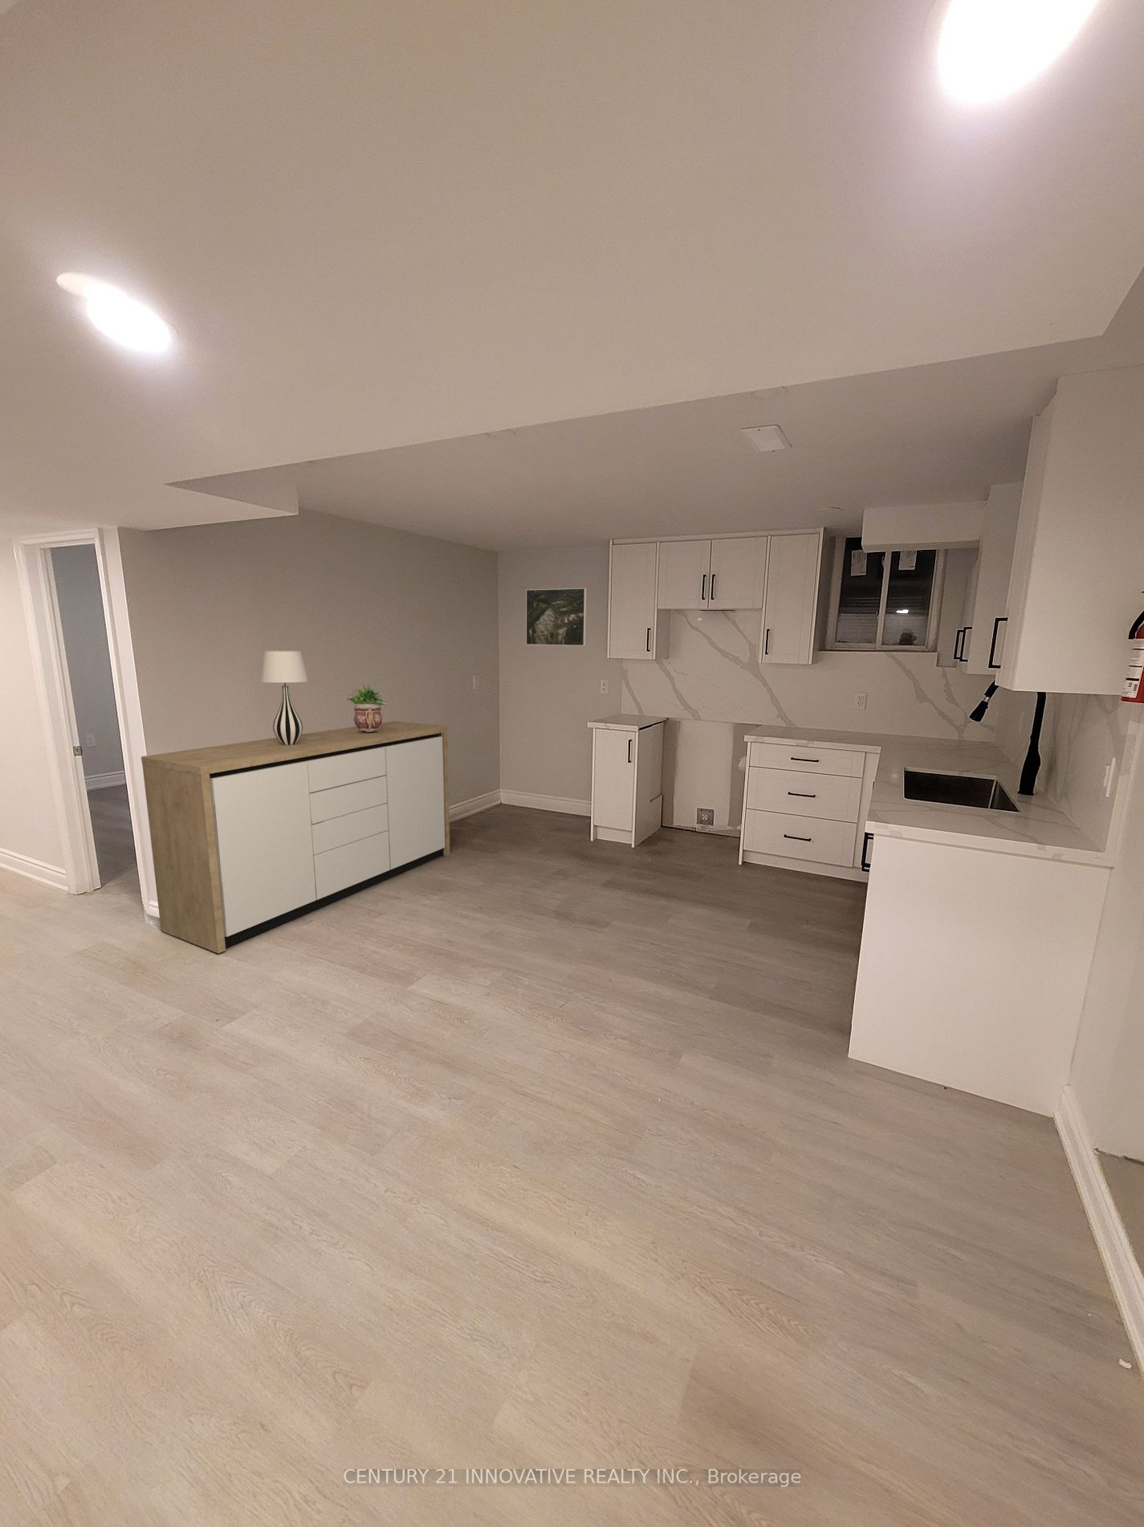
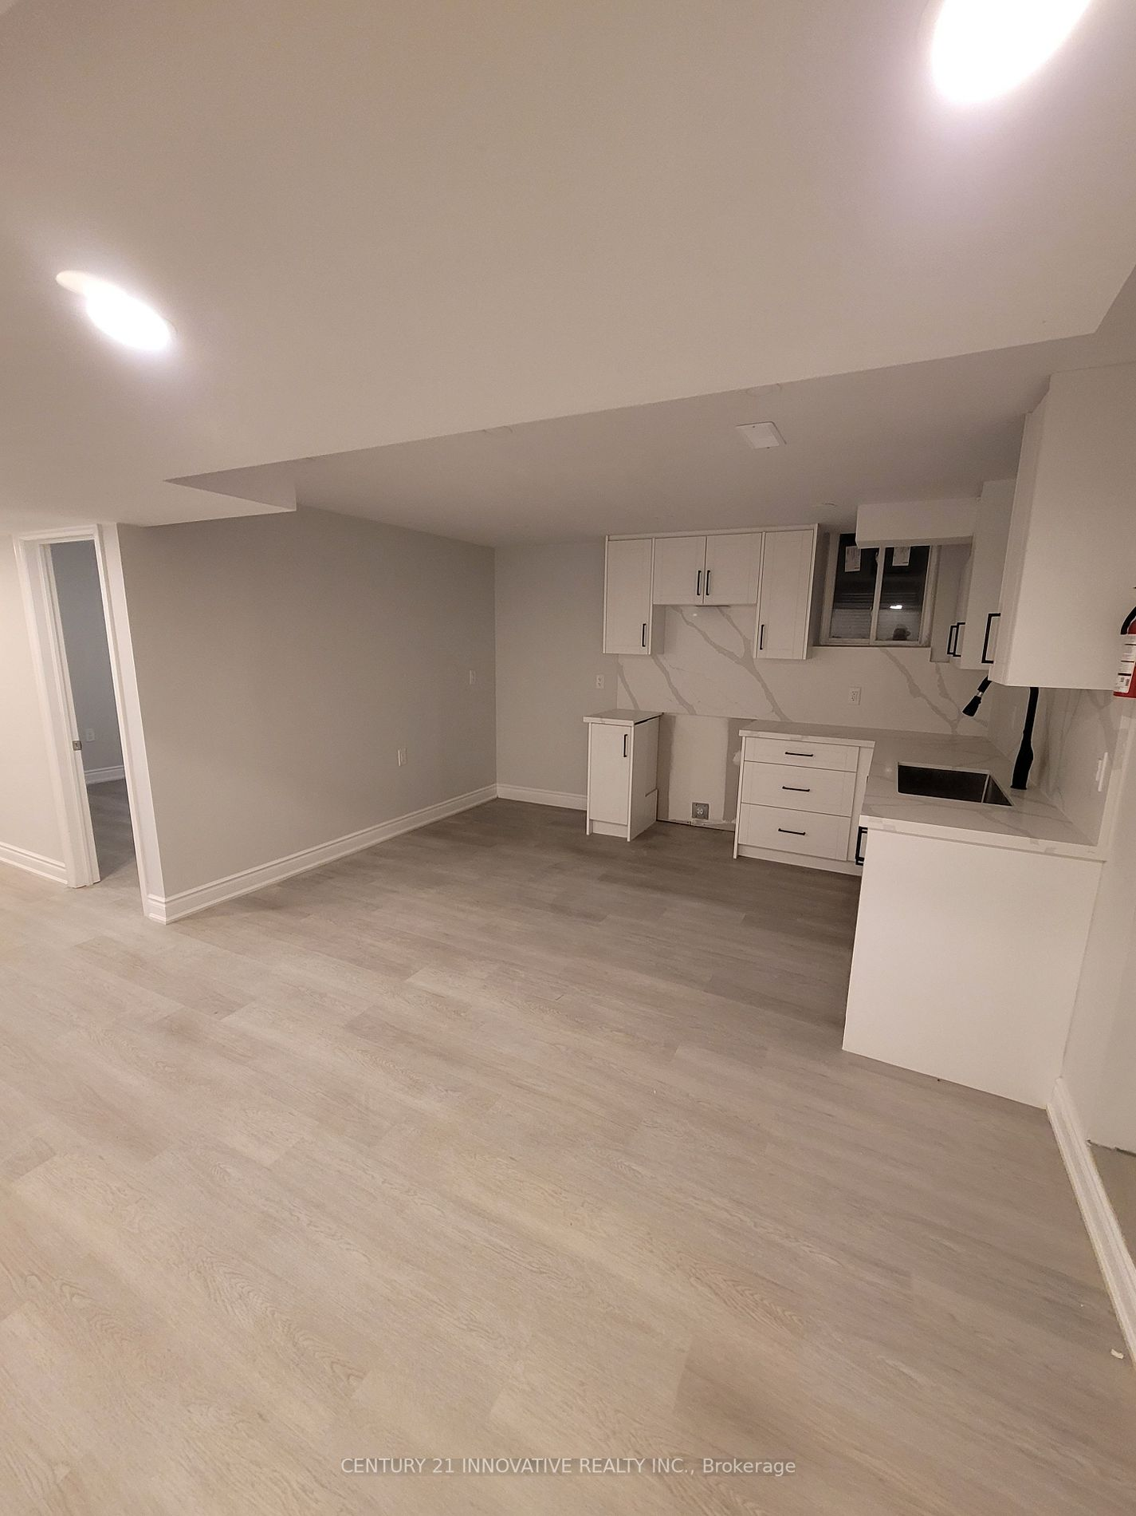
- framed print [525,588,586,647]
- potted plant [346,684,388,732]
- table lamp [260,650,309,745]
- sideboard [141,720,451,953]
